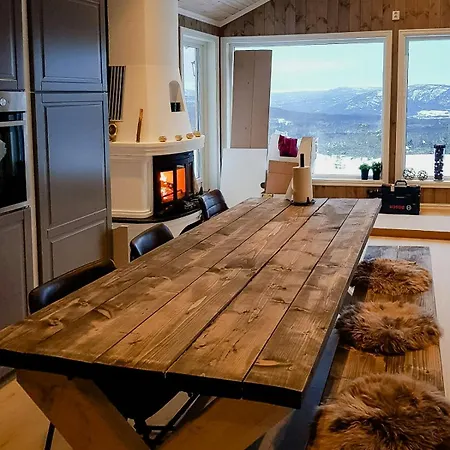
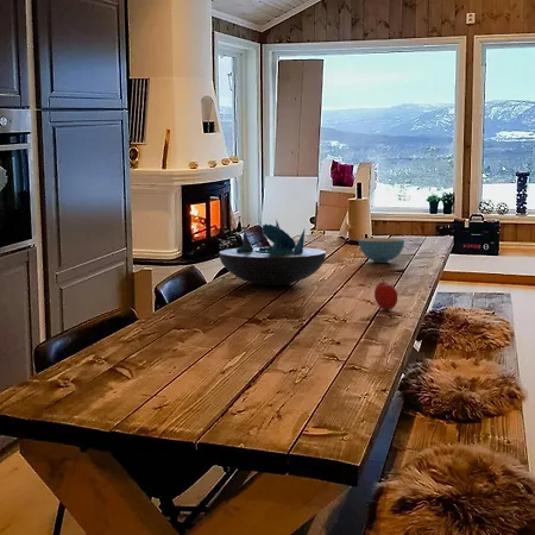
+ cereal bowl [357,237,405,264]
+ fruit [373,277,398,310]
+ decorative bowl [218,219,327,287]
